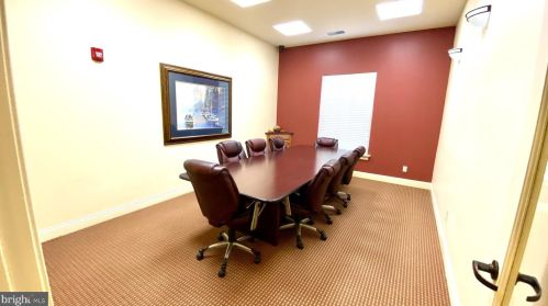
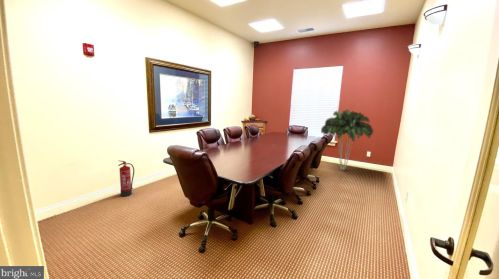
+ fire extinguisher [117,159,135,197]
+ indoor plant [320,109,374,171]
